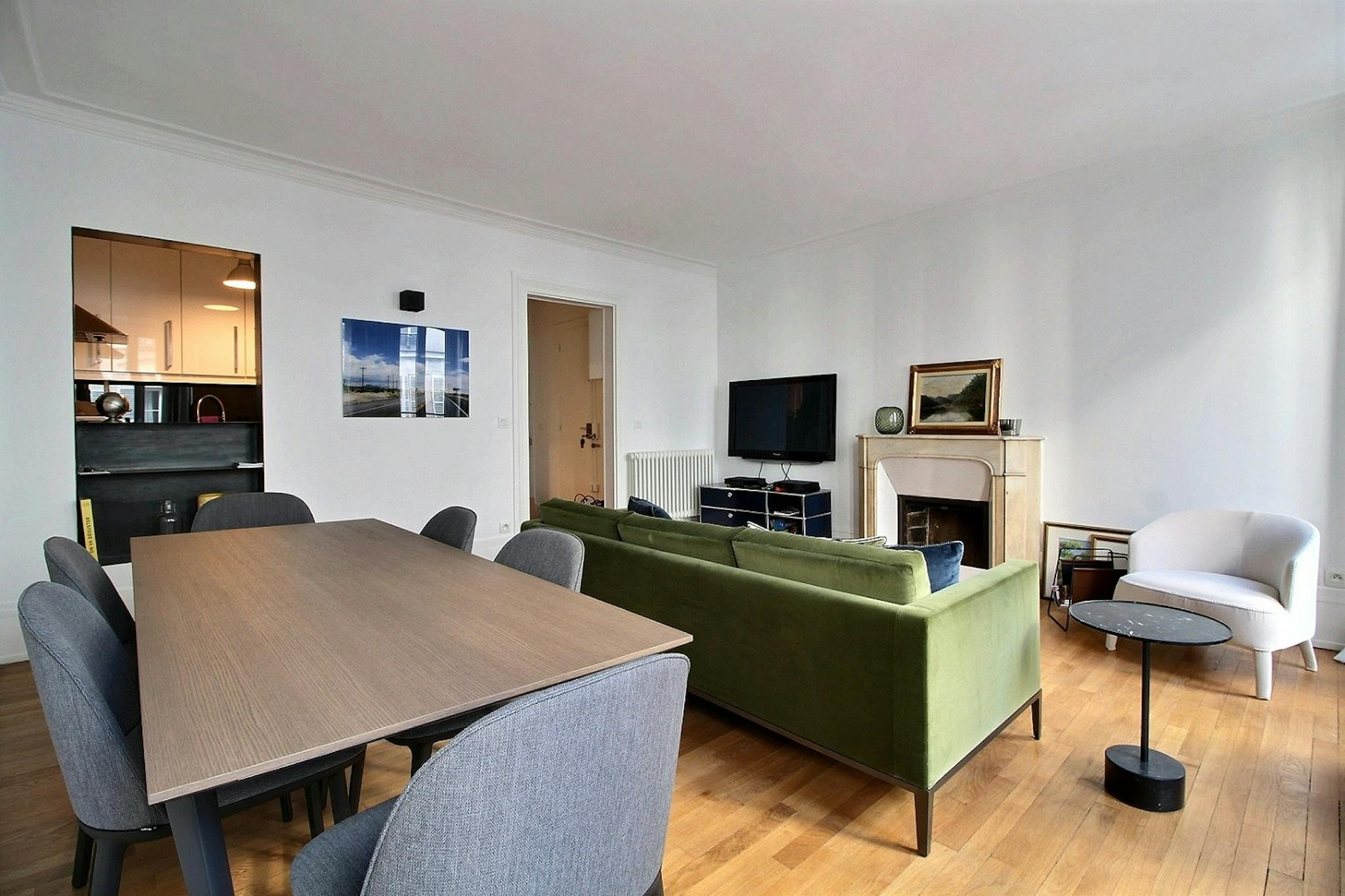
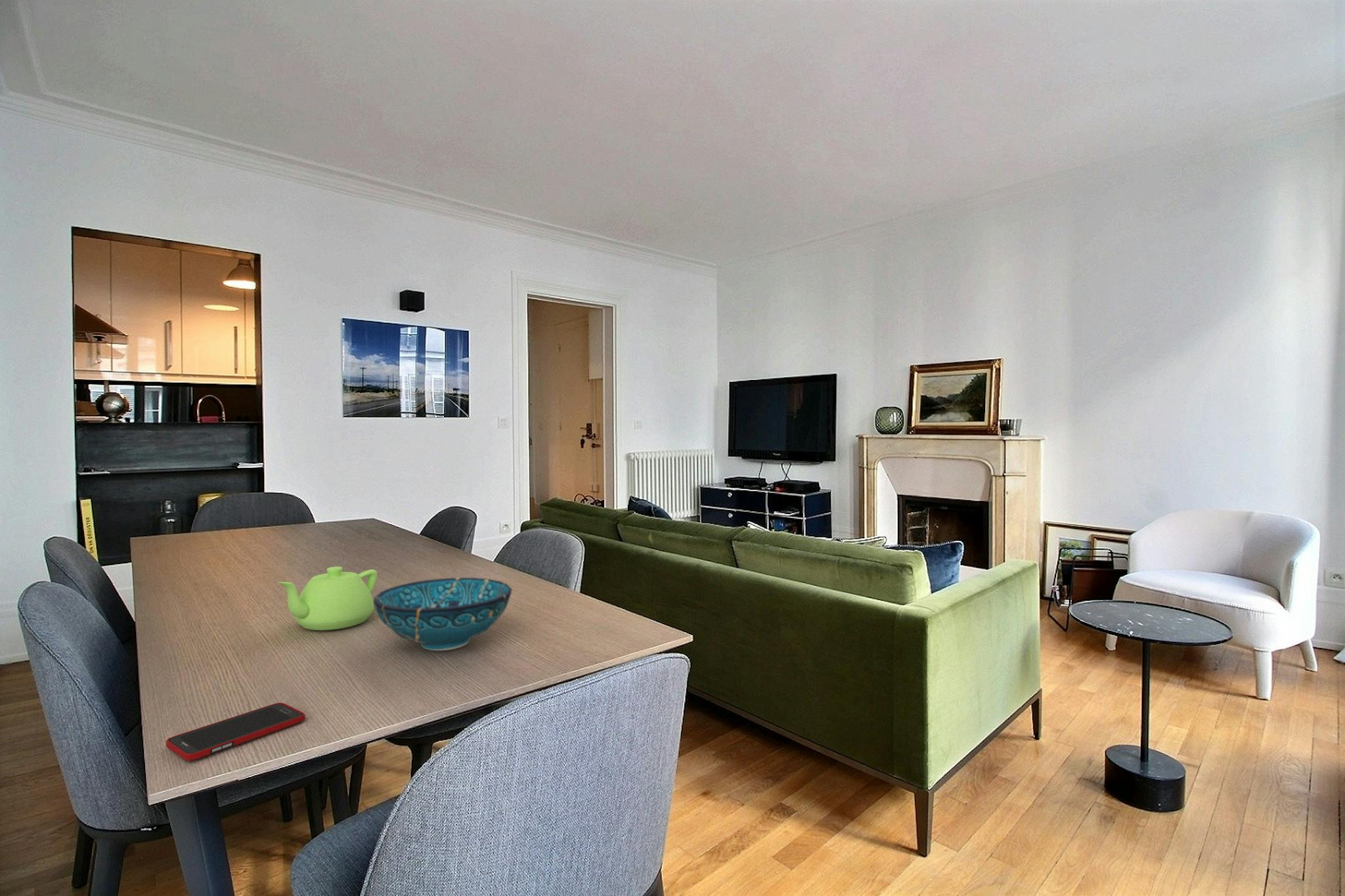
+ teapot [277,566,378,631]
+ decorative bowl [373,577,513,651]
+ cell phone [165,702,305,761]
